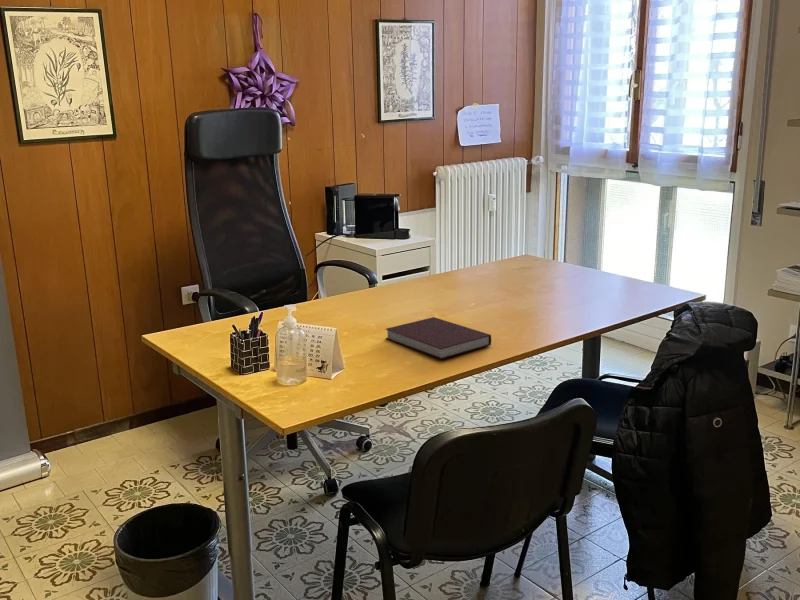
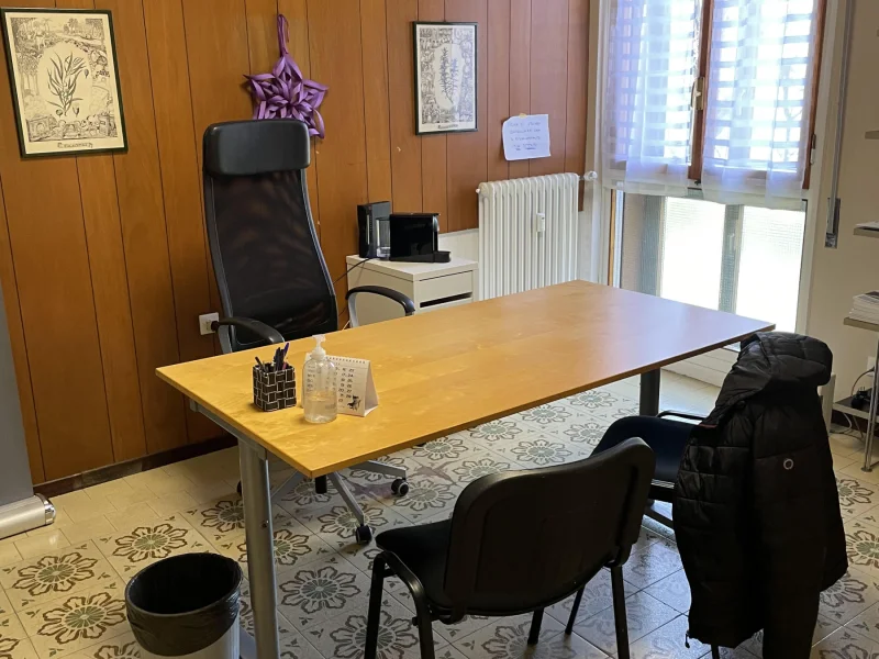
- notebook [385,316,492,360]
